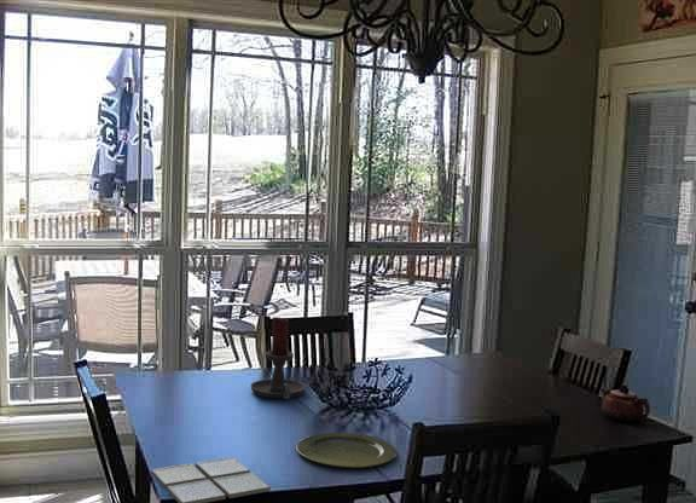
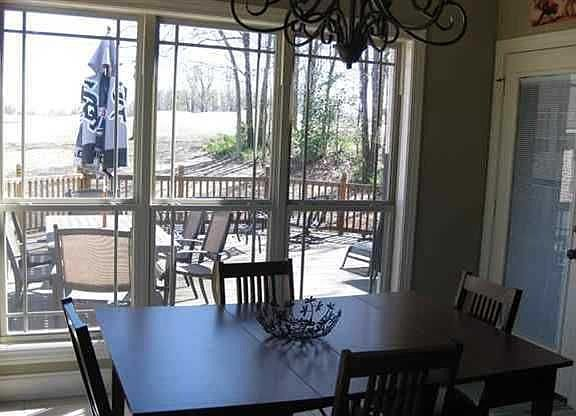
- plate [295,432,398,469]
- drink coaster [150,456,272,503]
- teapot [599,383,651,423]
- candle holder [249,316,307,400]
